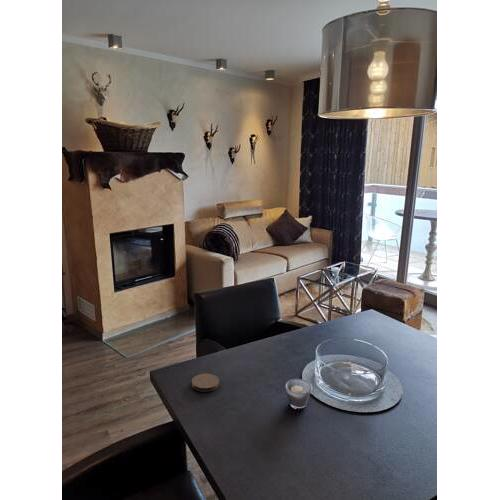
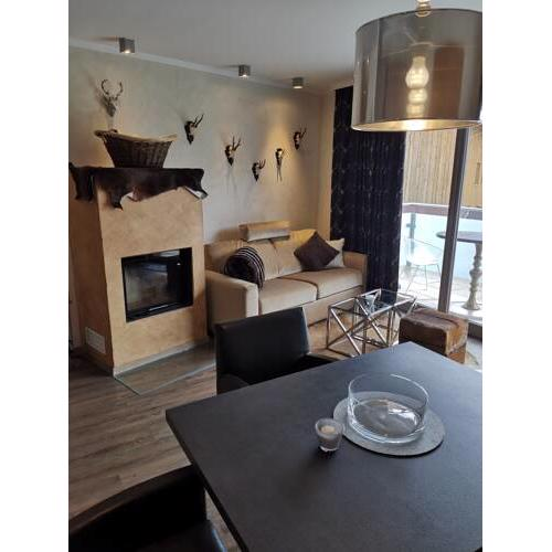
- coaster [191,373,220,393]
